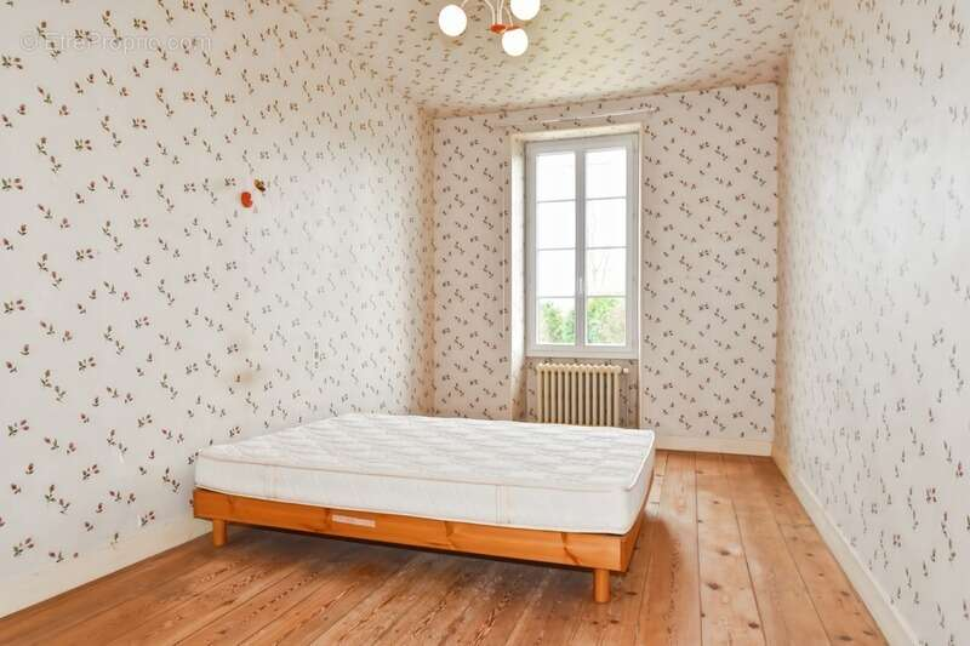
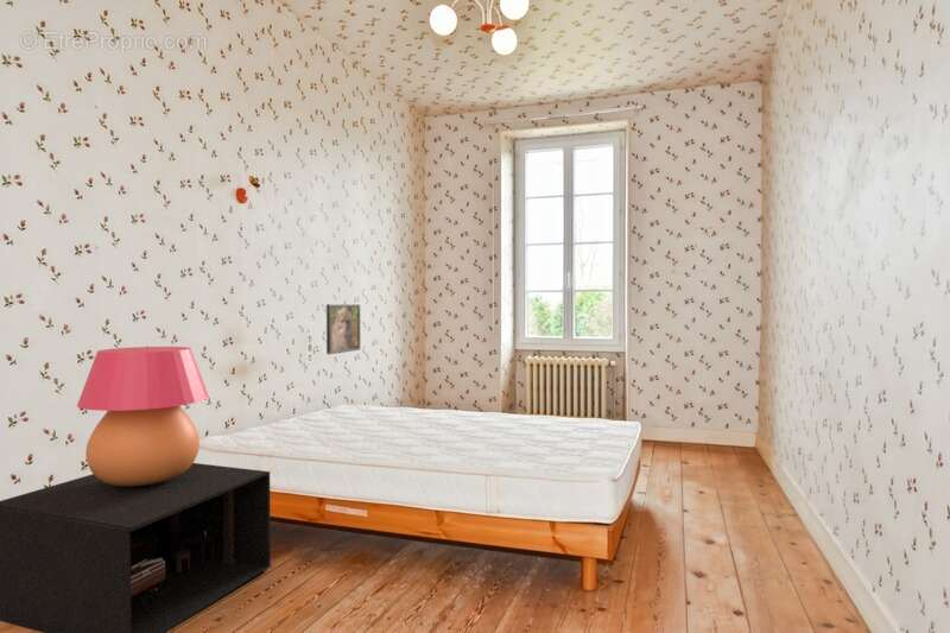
+ nightstand [0,462,272,633]
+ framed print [325,303,361,355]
+ table lamp [76,346,210,487]
